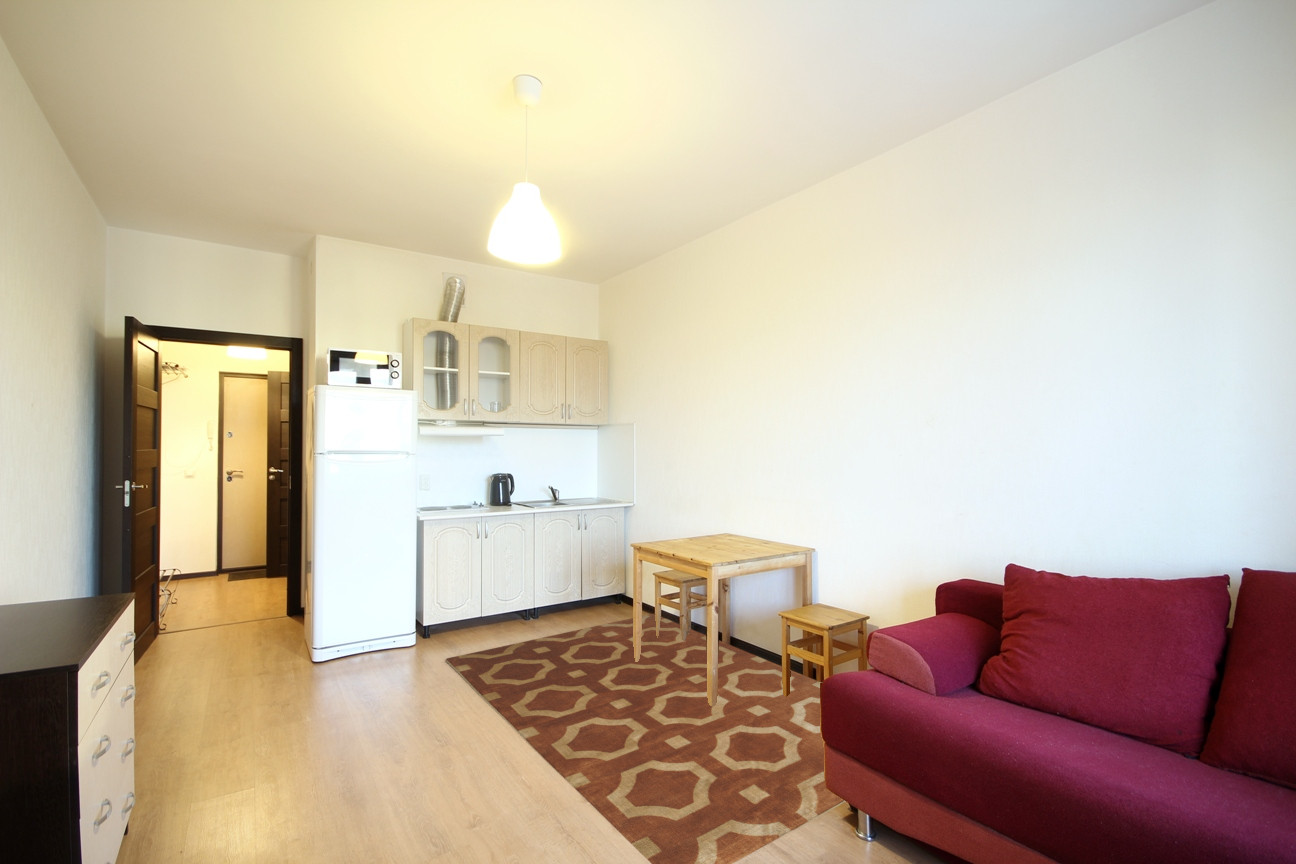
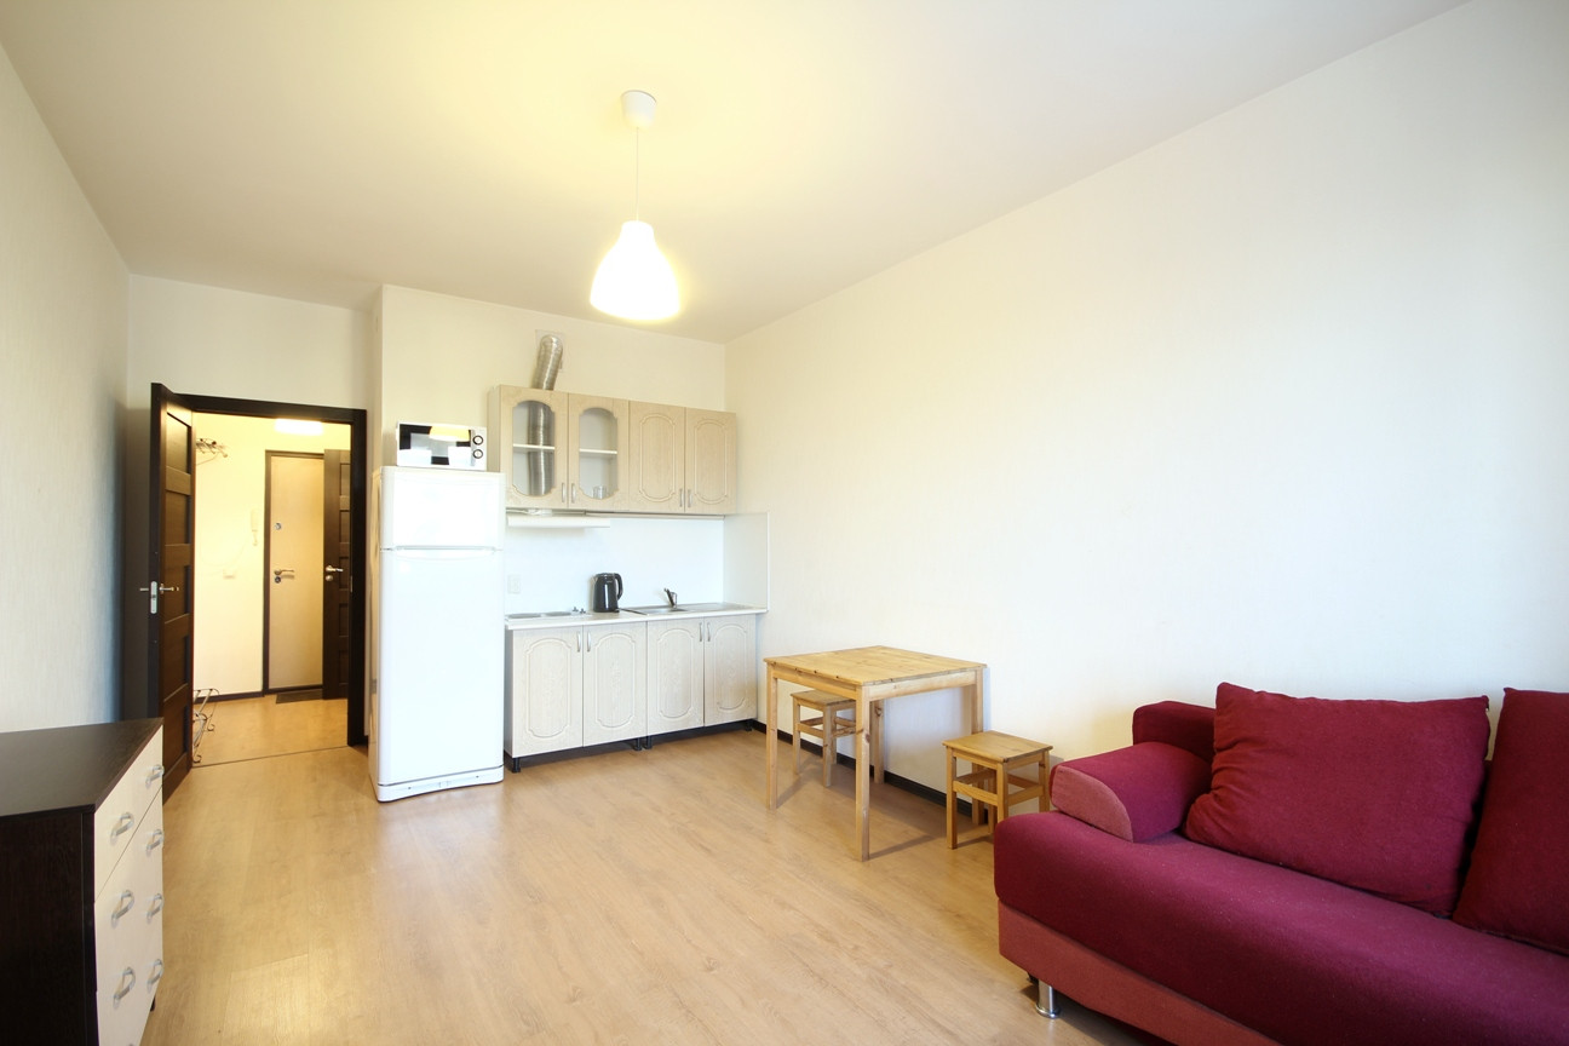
- rug [444,613,847,864]
